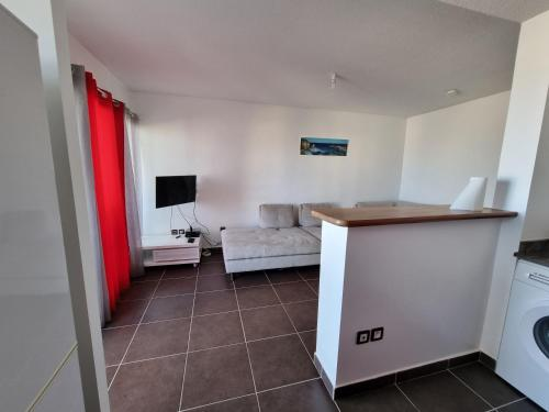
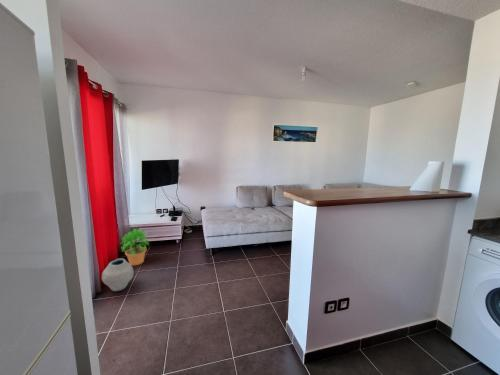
+ potted plant [118,228,151,266]
+ vase [101,258,135,292]
